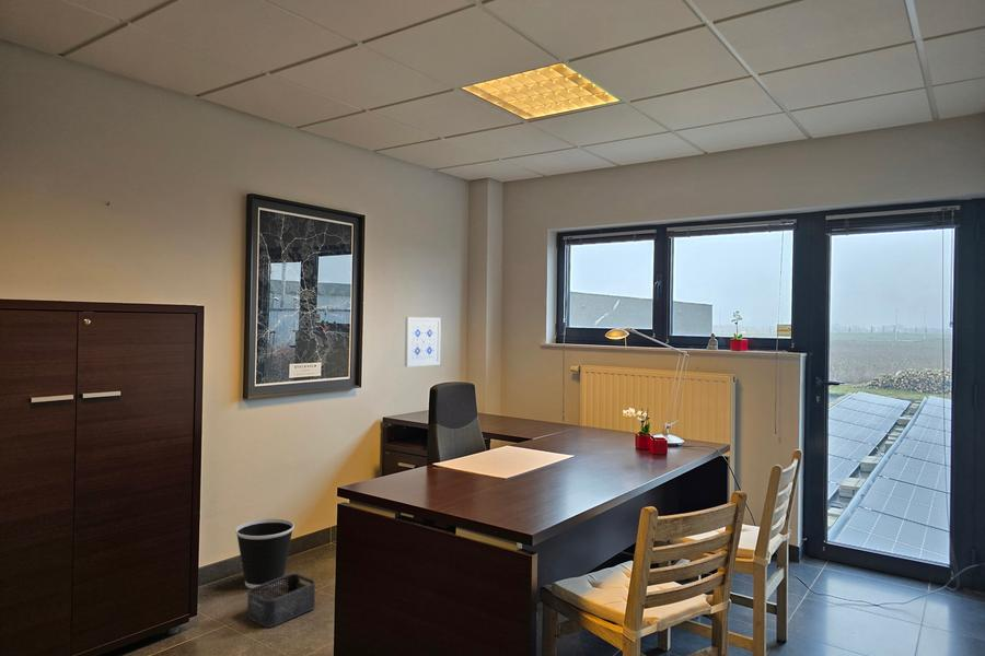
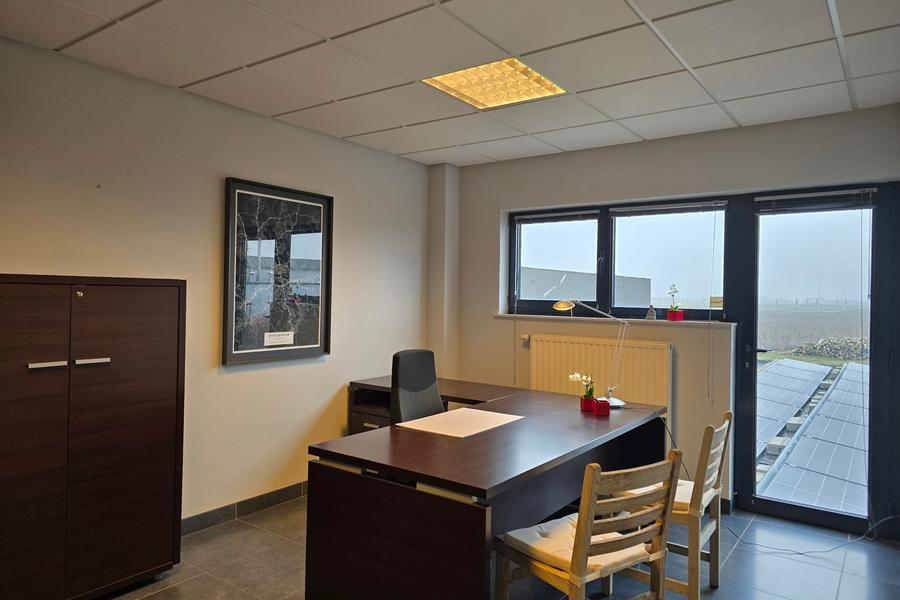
- wastebasket [234,518,296,589]
- wall art [404,316,442,367]
- storage bin [246,573,316,629]
